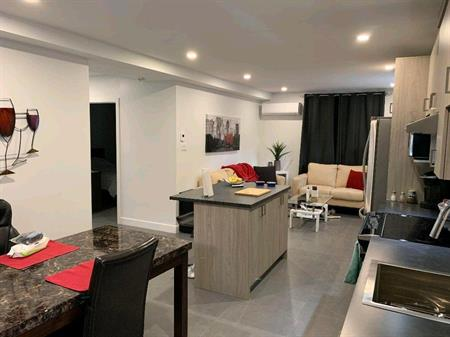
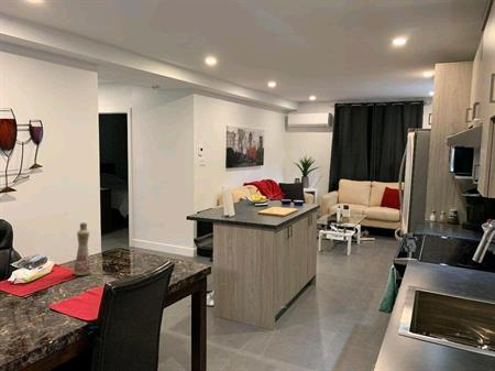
+ bottle [73,221,92,276]
